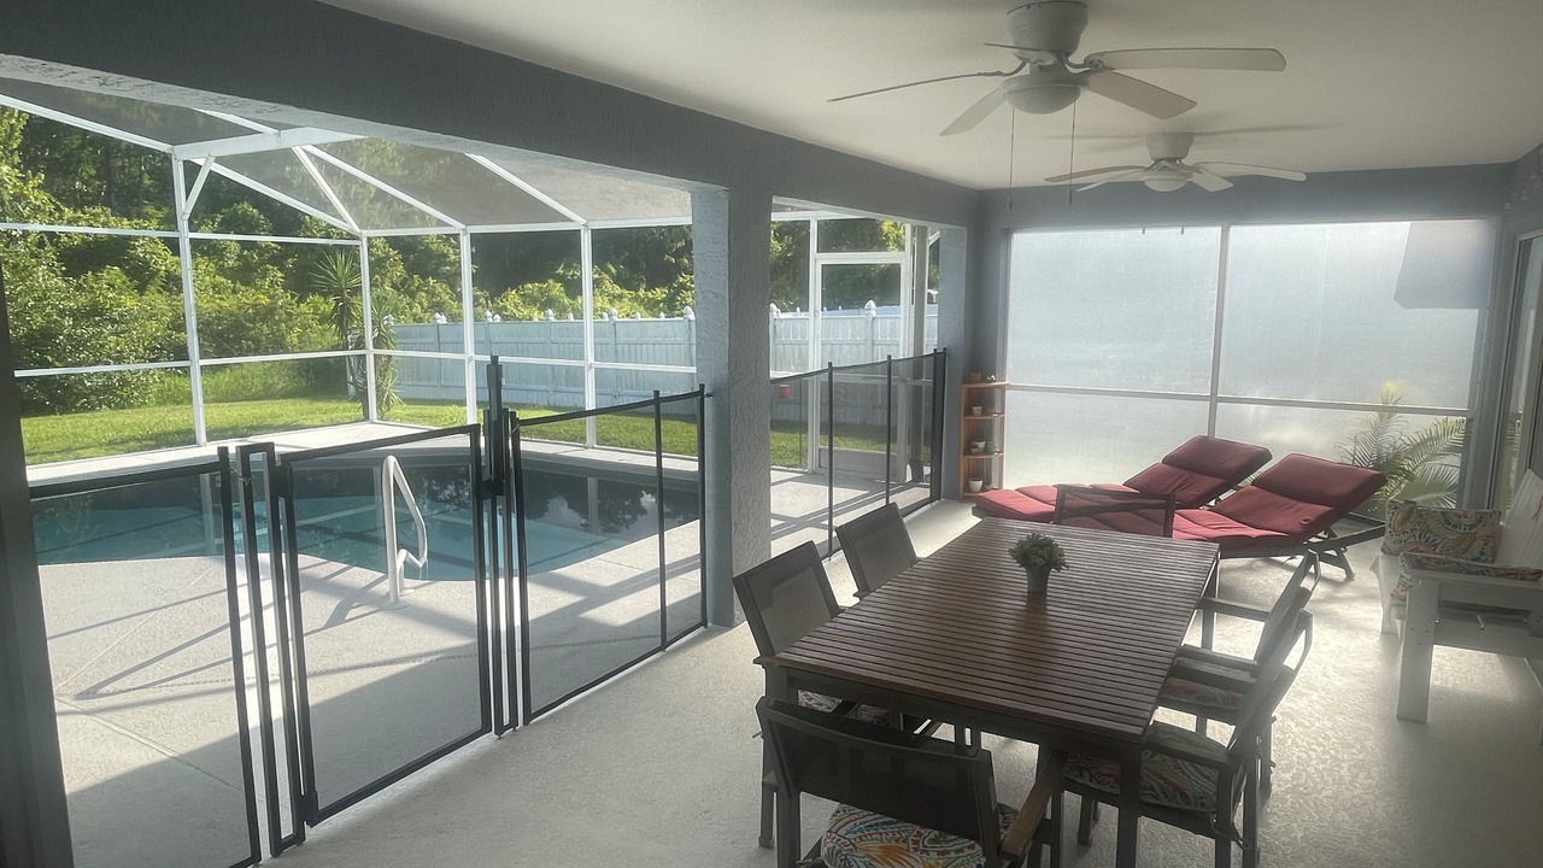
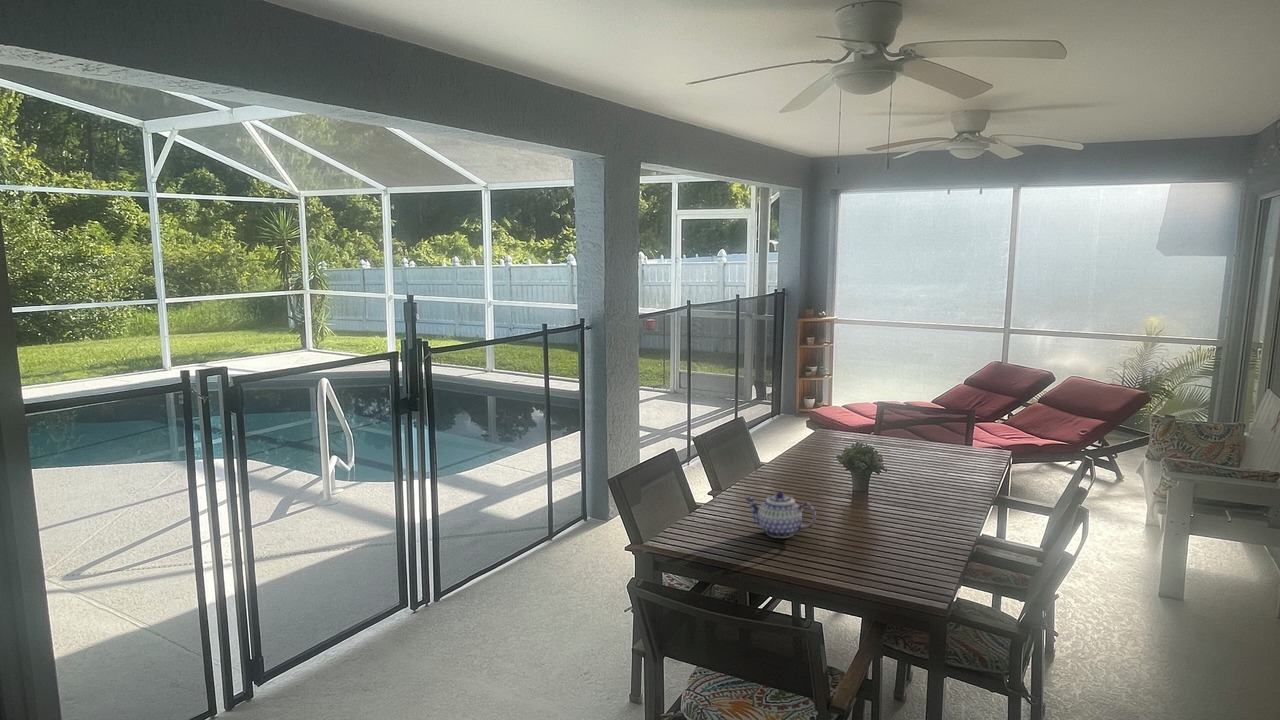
+ teapot [745,491,817,539]
